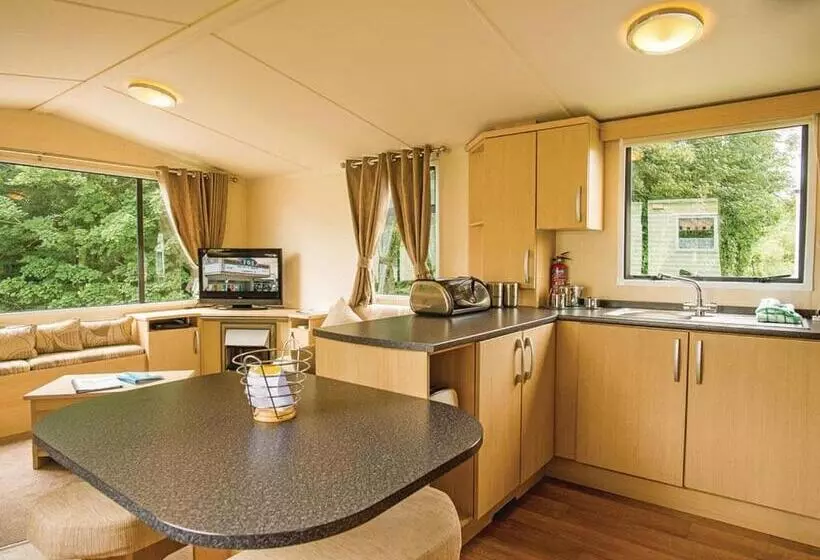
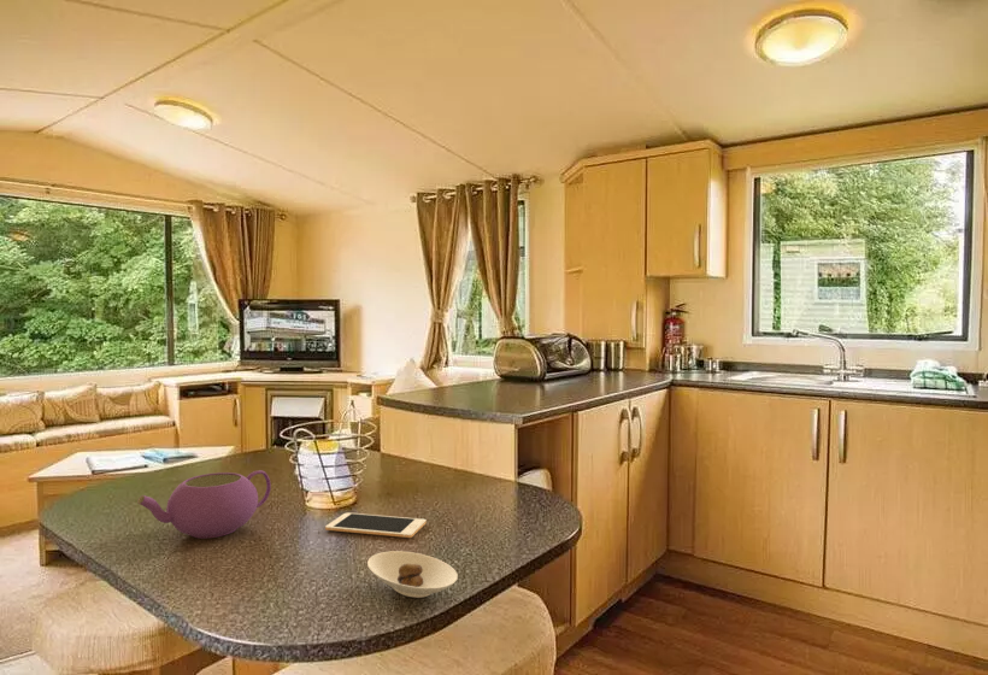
+ saucer [366,550,459,599]
+ teapot [136,469,272,540]
+ cell phone [324,511,428,539]
